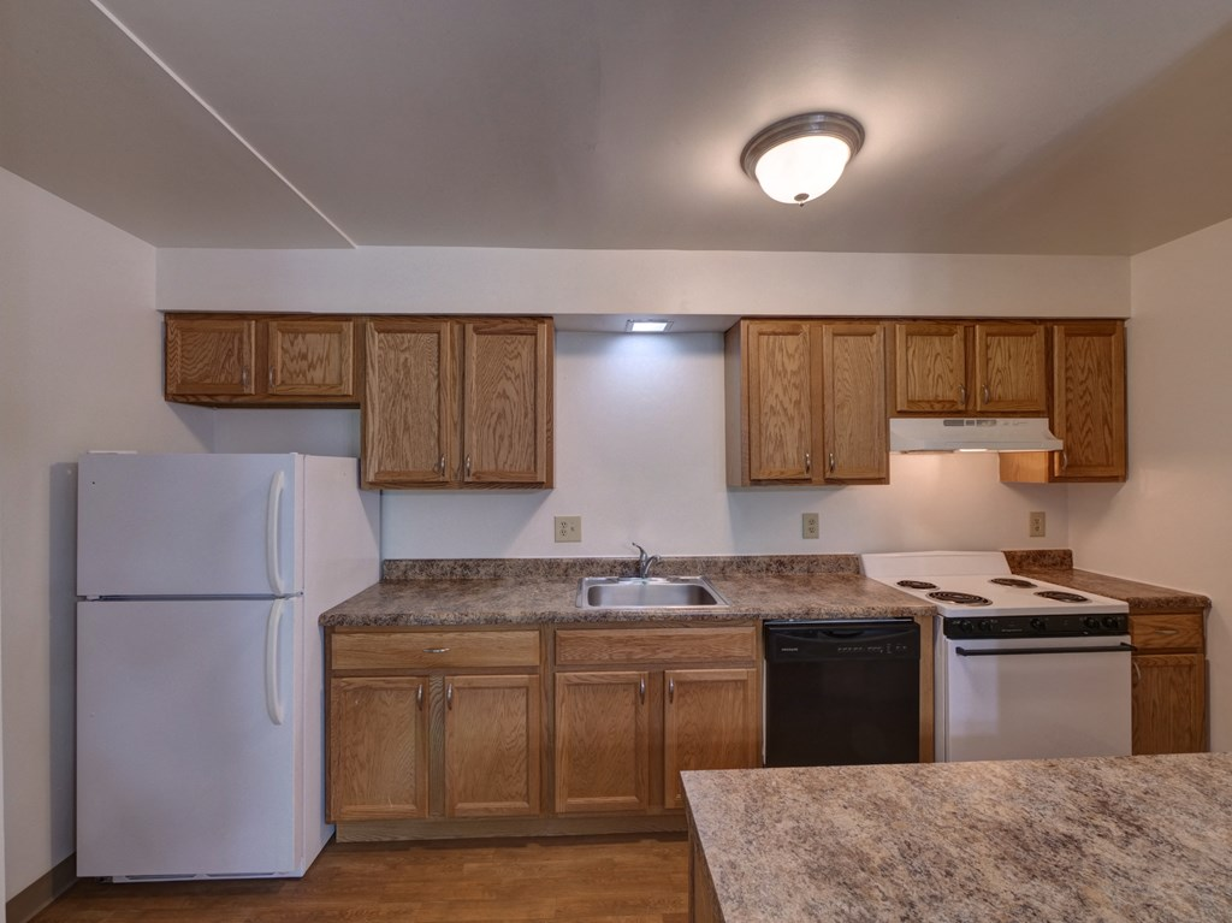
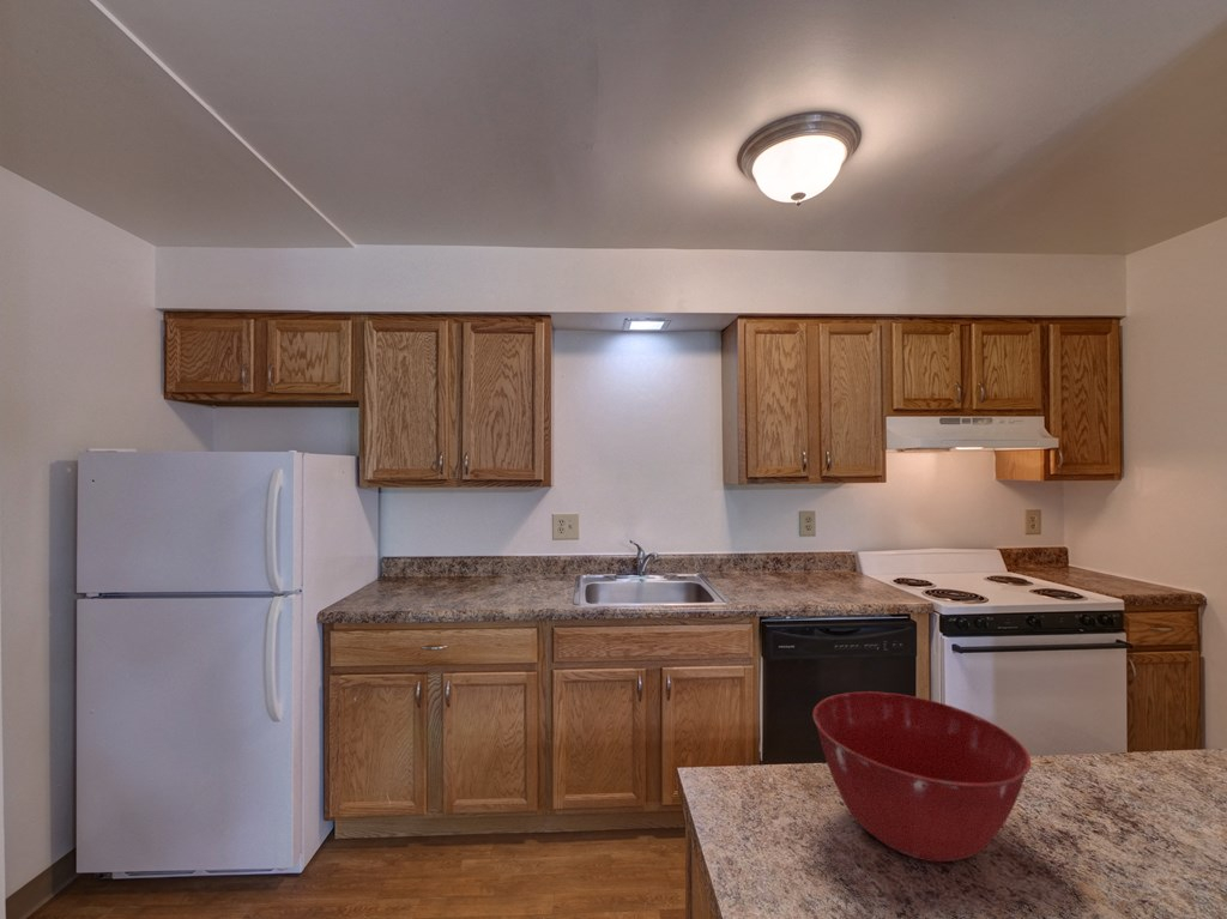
+ mixing bowl [812,690,1032,863]
